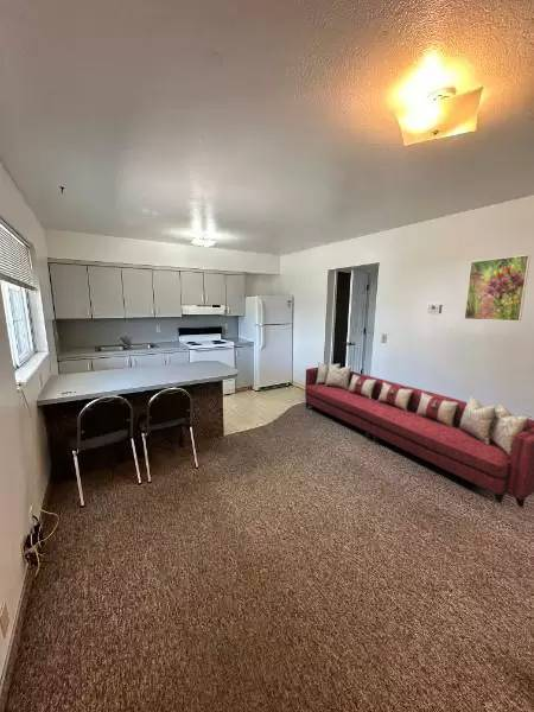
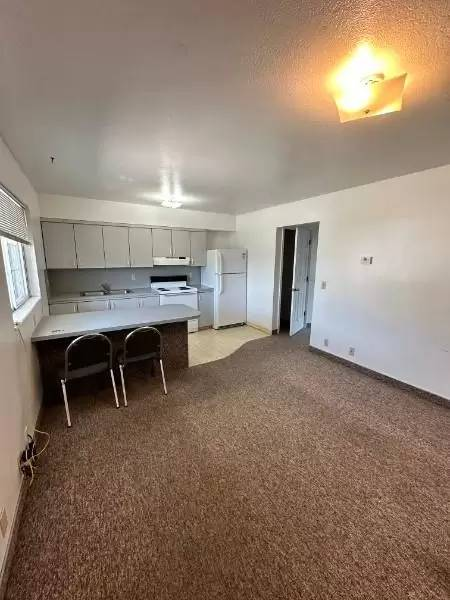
- sofa [304,361,534,511]
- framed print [463,254,532,323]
